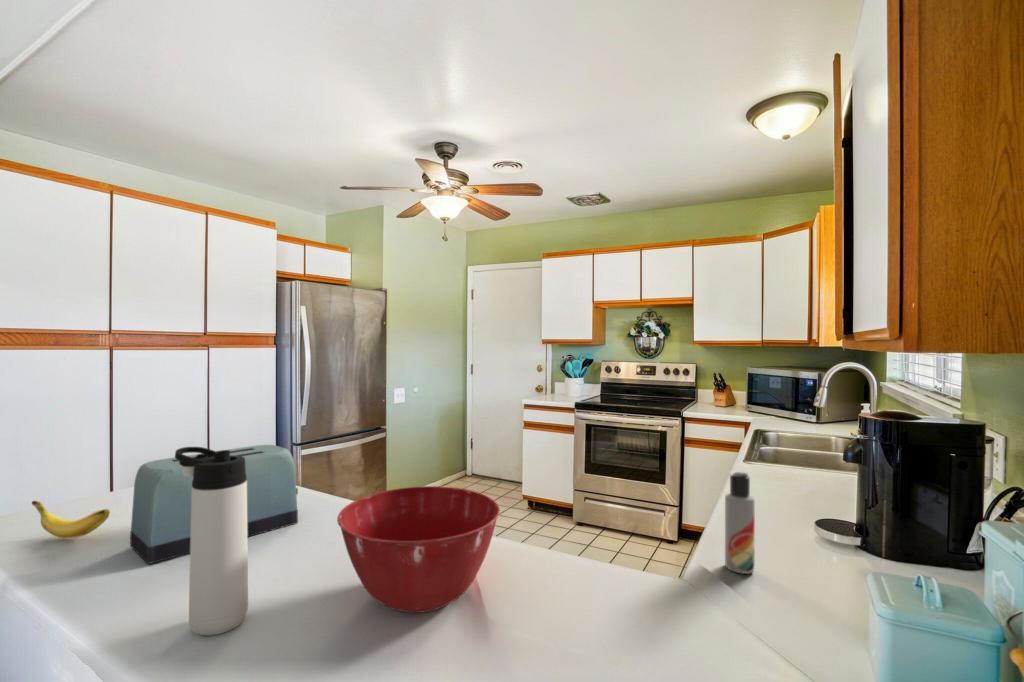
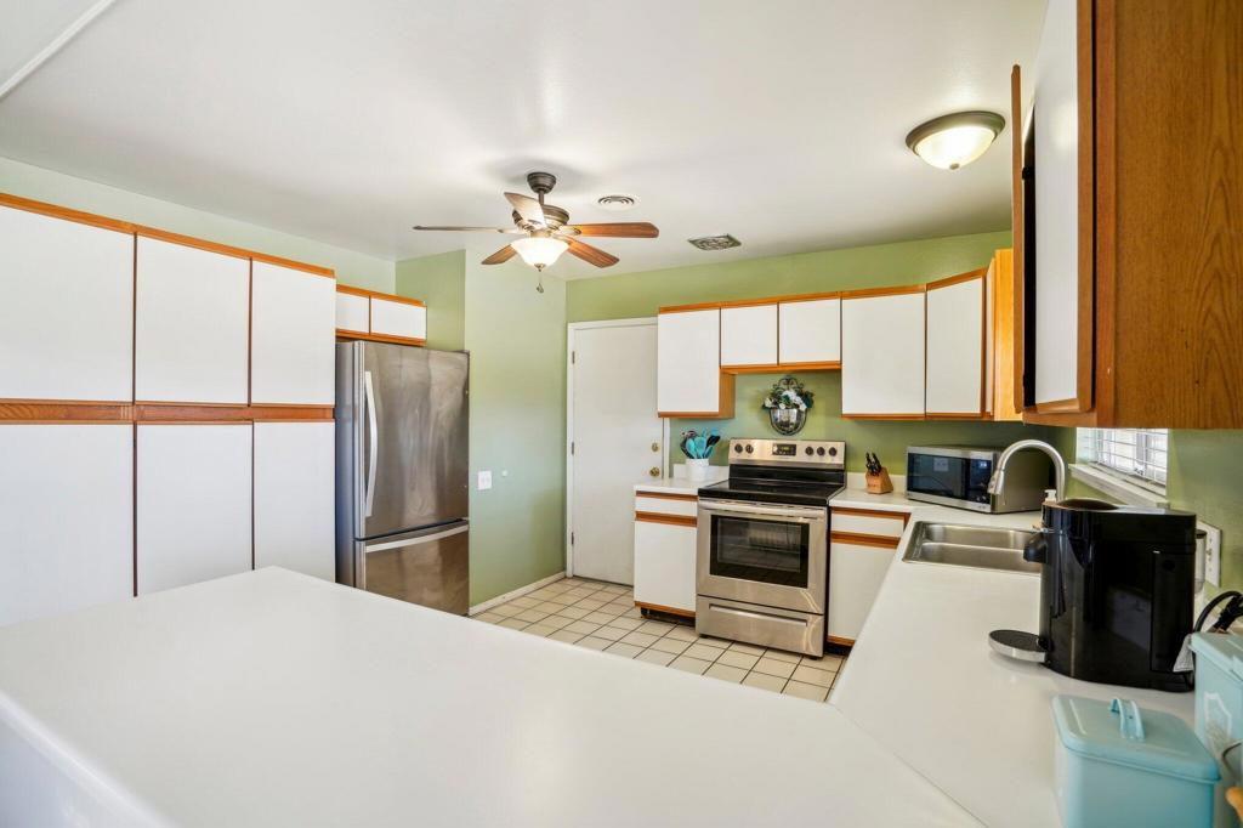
- thermos bottle [174,446,249,636]
- banana [31,500,111,539]
- toaster [129,444,299,565]
- lotion bottle [724,471,756,575]
- mixing bowl [336,485,501,614]
